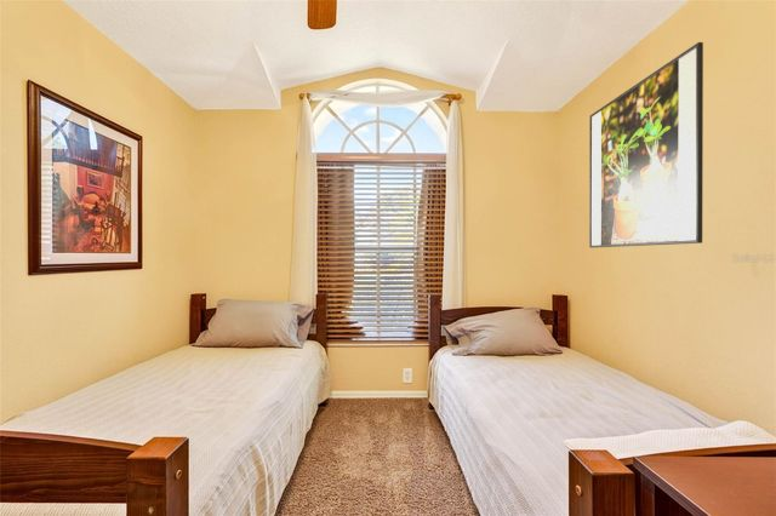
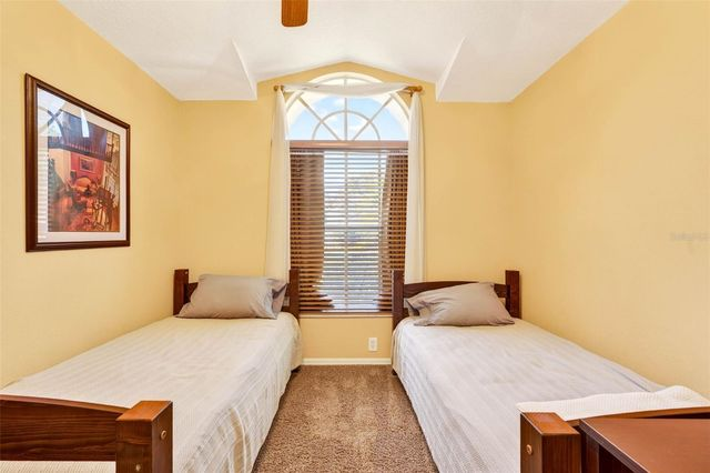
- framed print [588,41,704,248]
